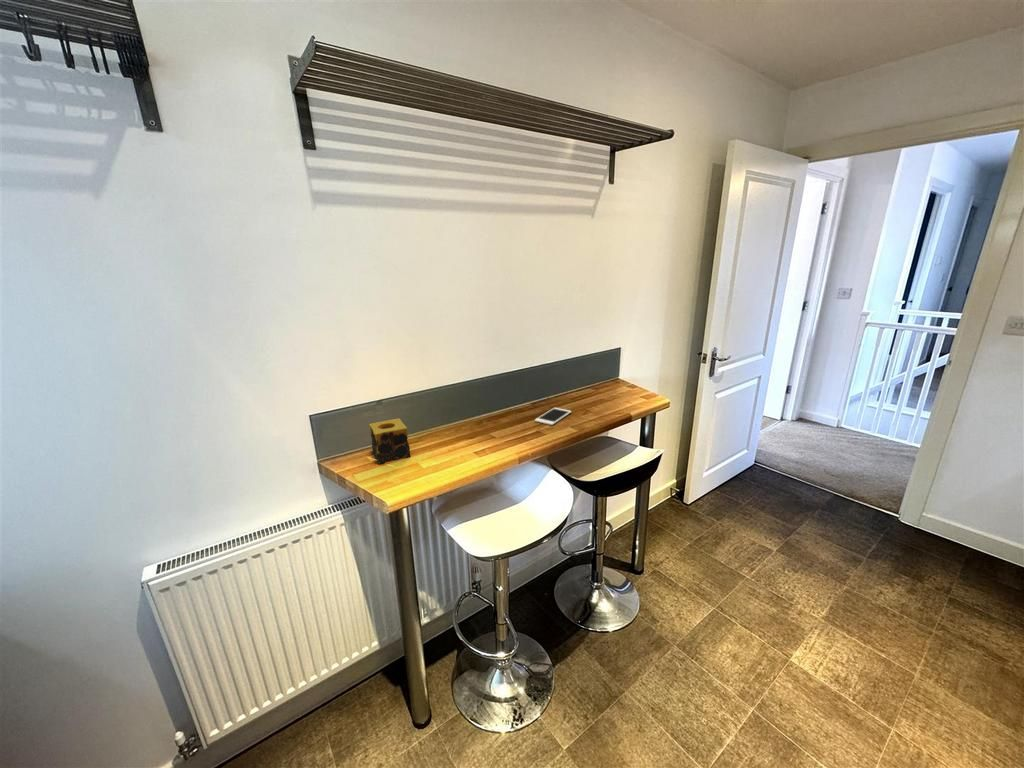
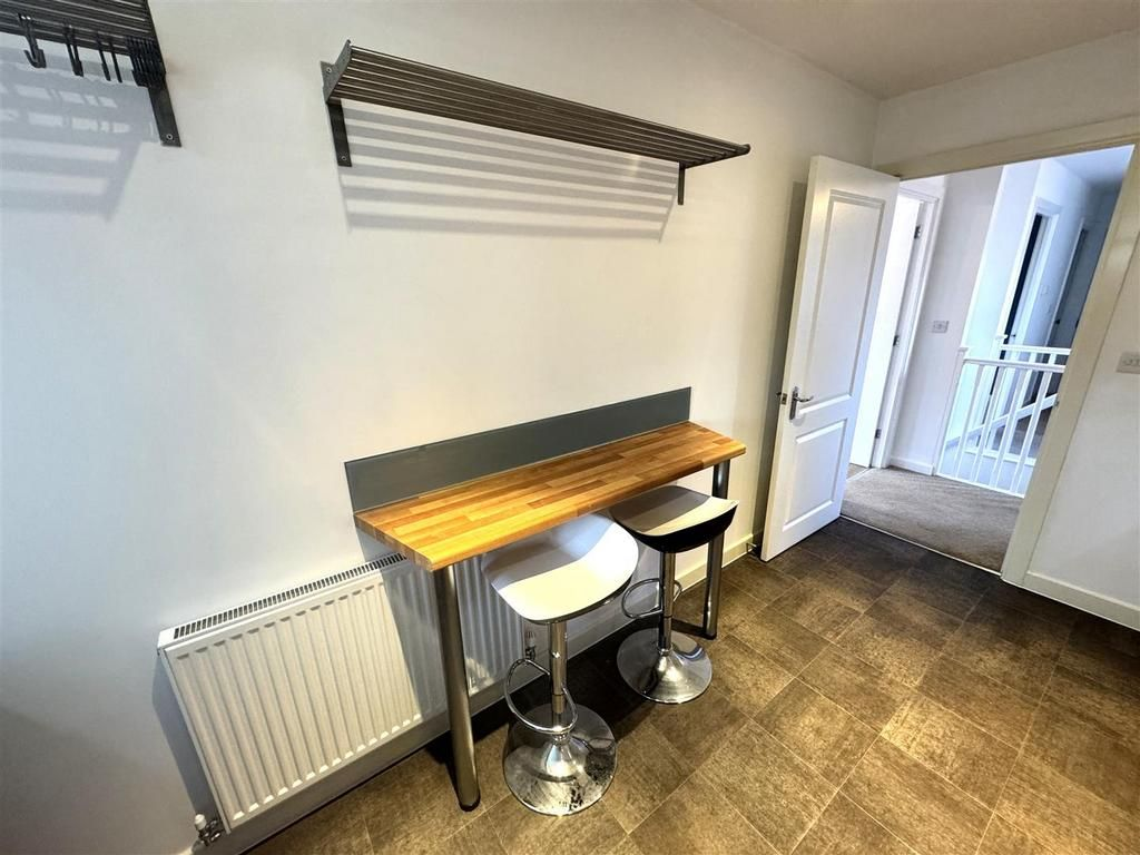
- candle [368,417,411,465]
- cell phone [534,407,572,426]
